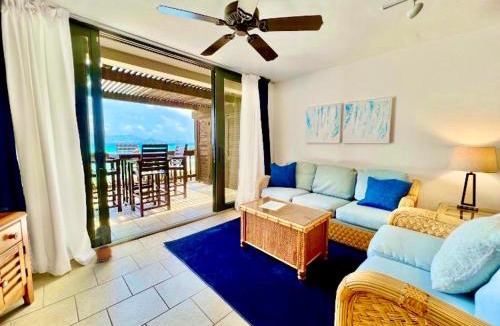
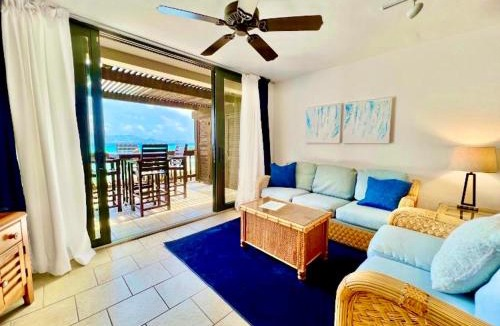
- potted plant [93,224,113,263]
